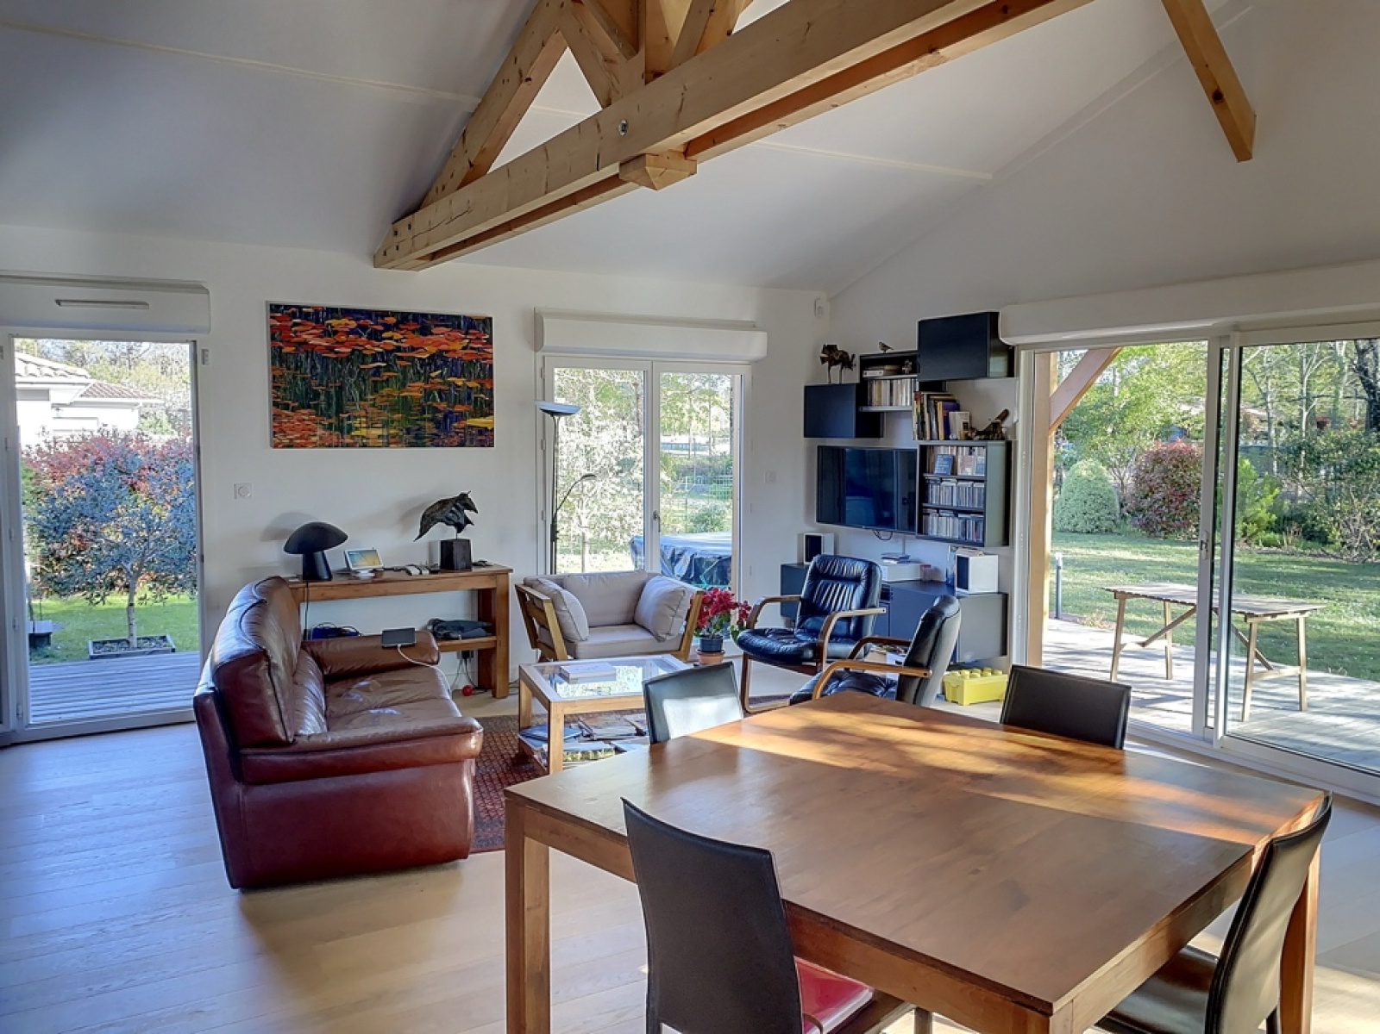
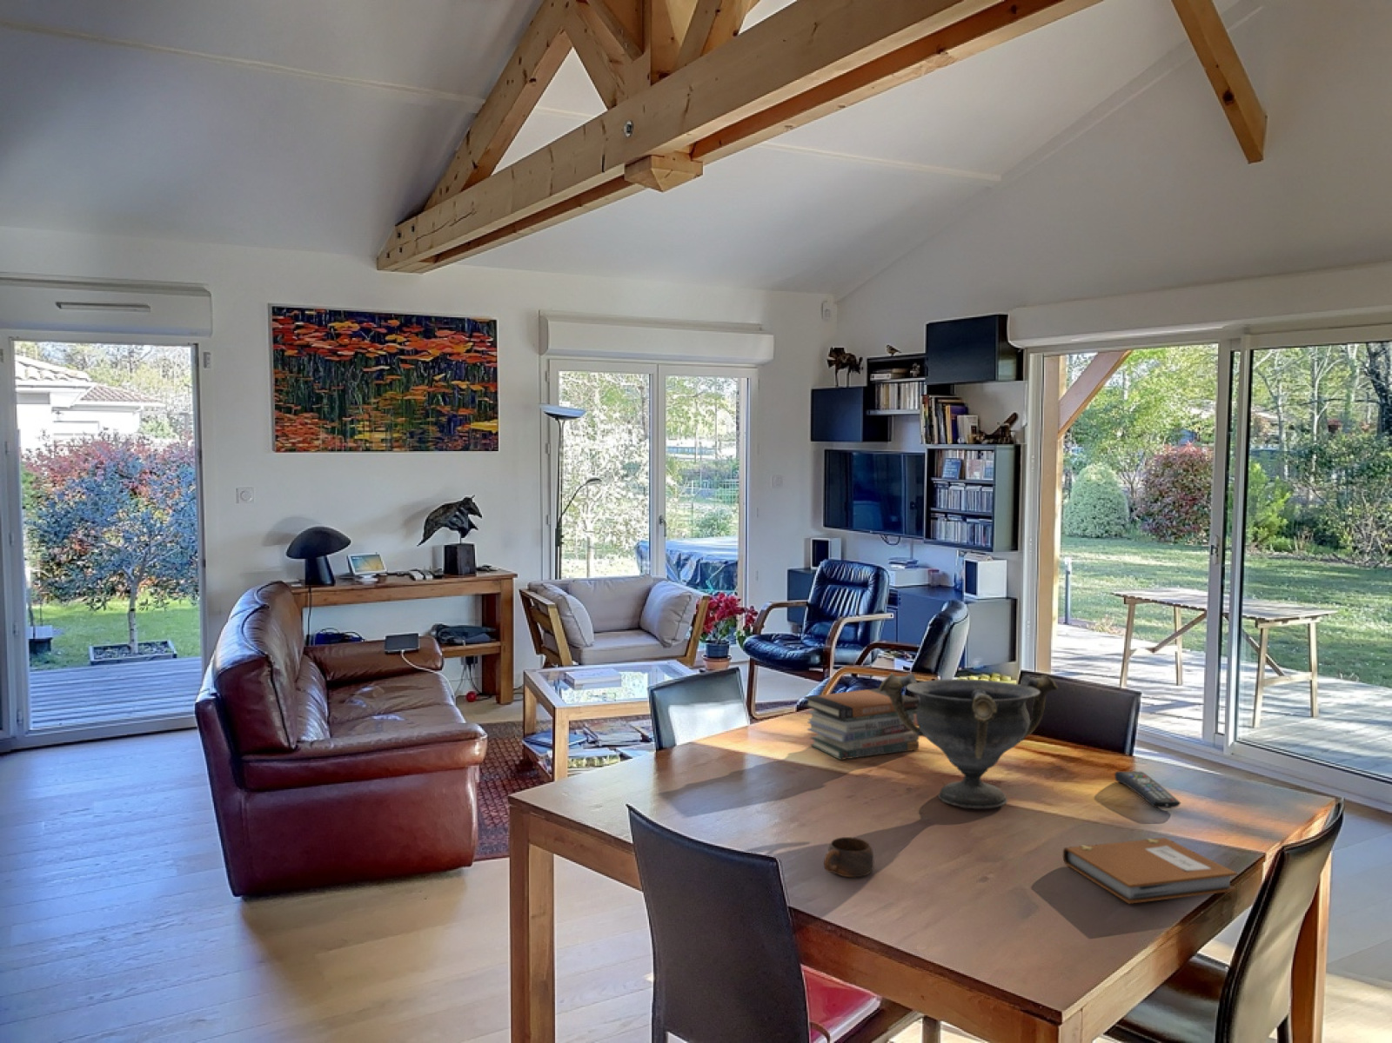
+ cup [823,836,875,878]
+ remote control [1115,771,1182,810]
+ book stack [803,688,920,760]
+ notebook [1062,837,1239,905]
+ decorative bowl [878,672,1059,810]
